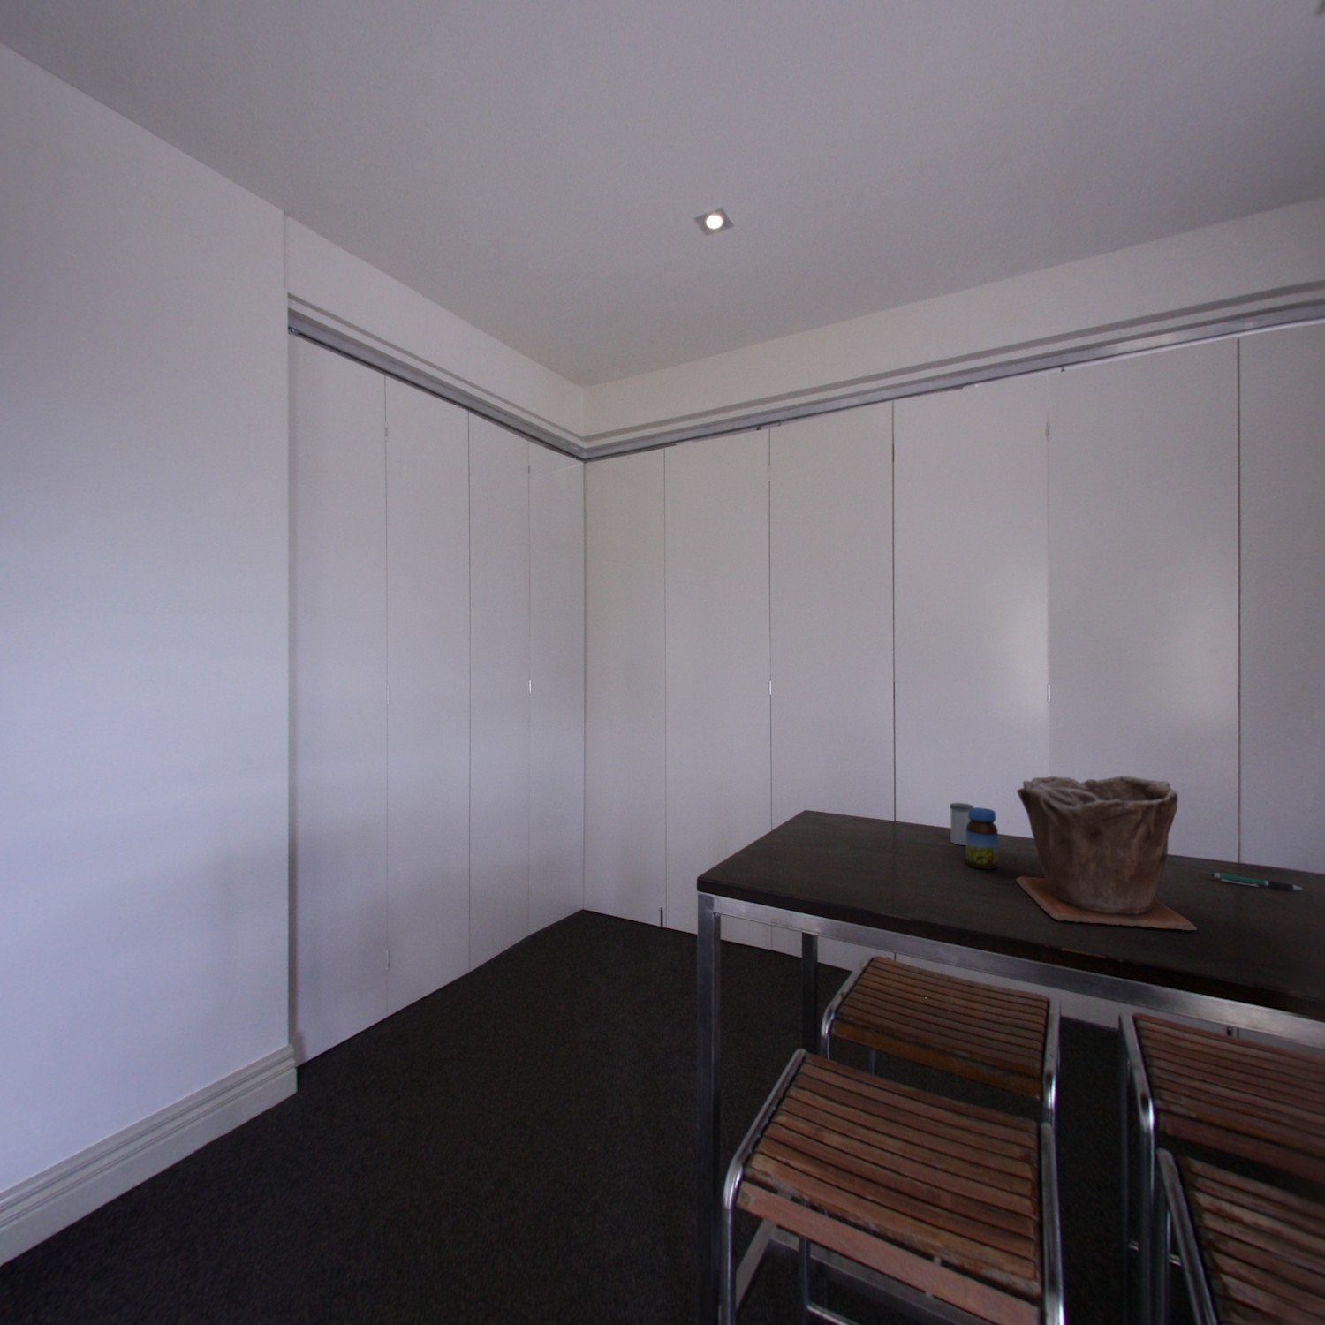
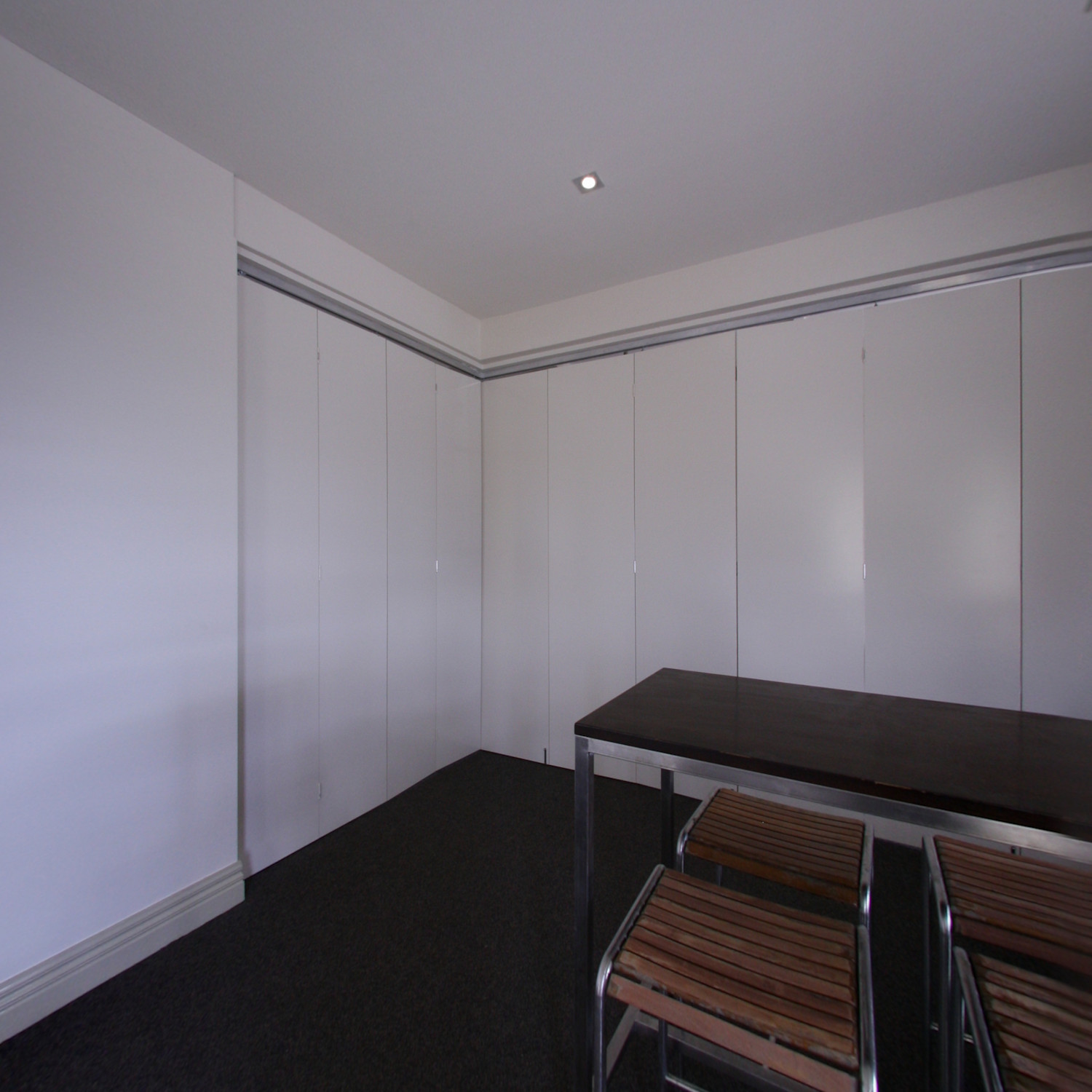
- plant pot [1014,775,1199,931]
- jar [966,807,999,870]
- salt shaker [949,802,974,846]
- pen [1210,872,1303,891]
